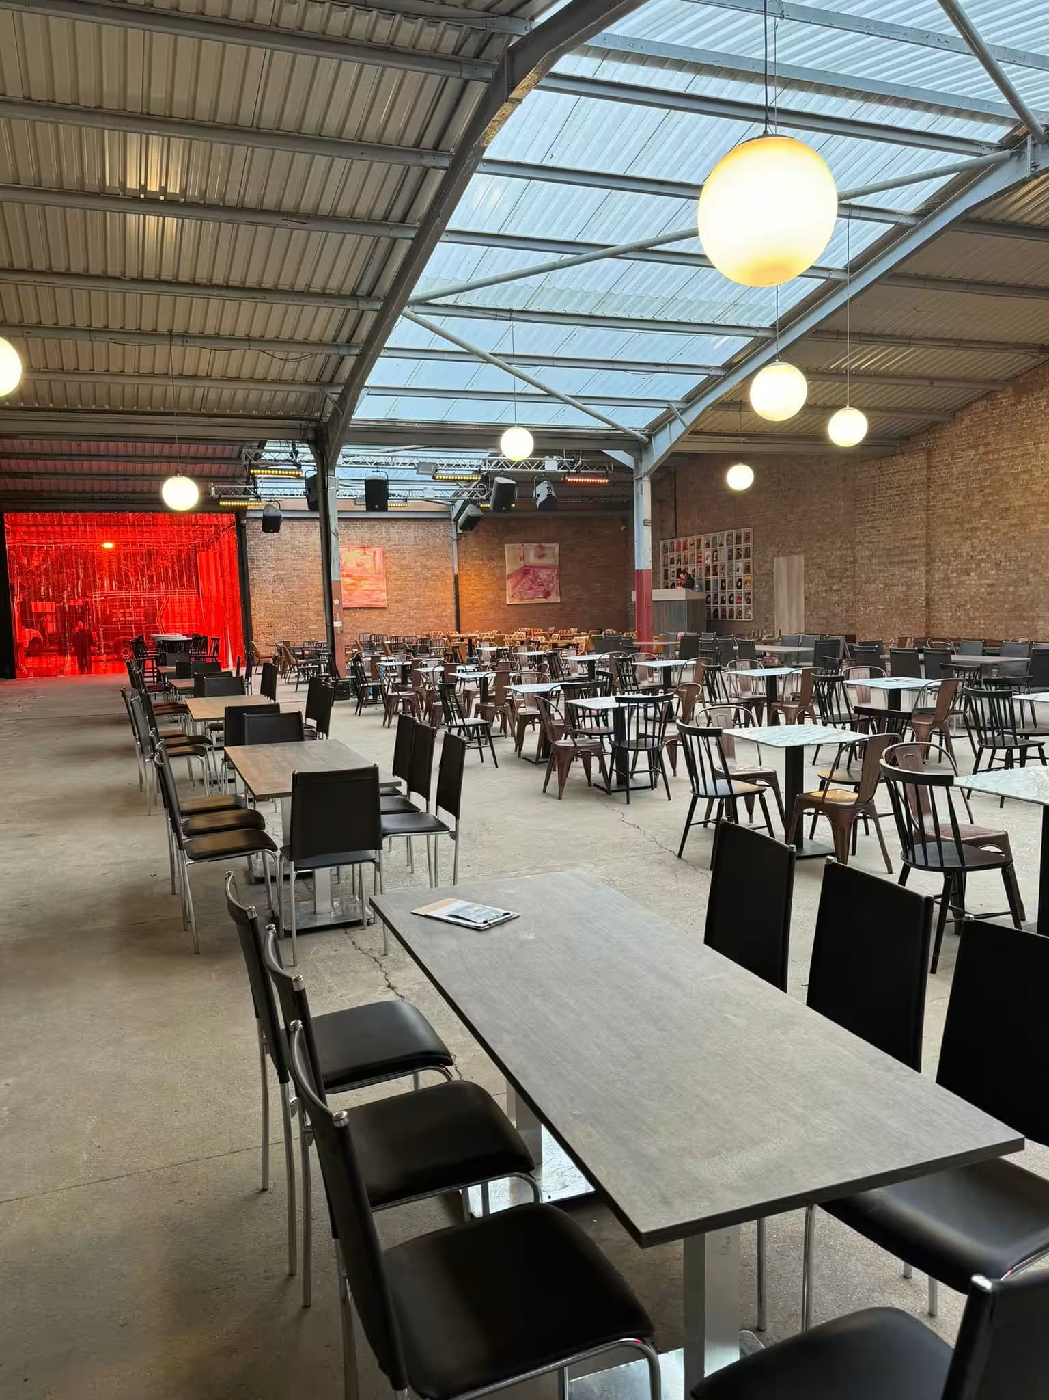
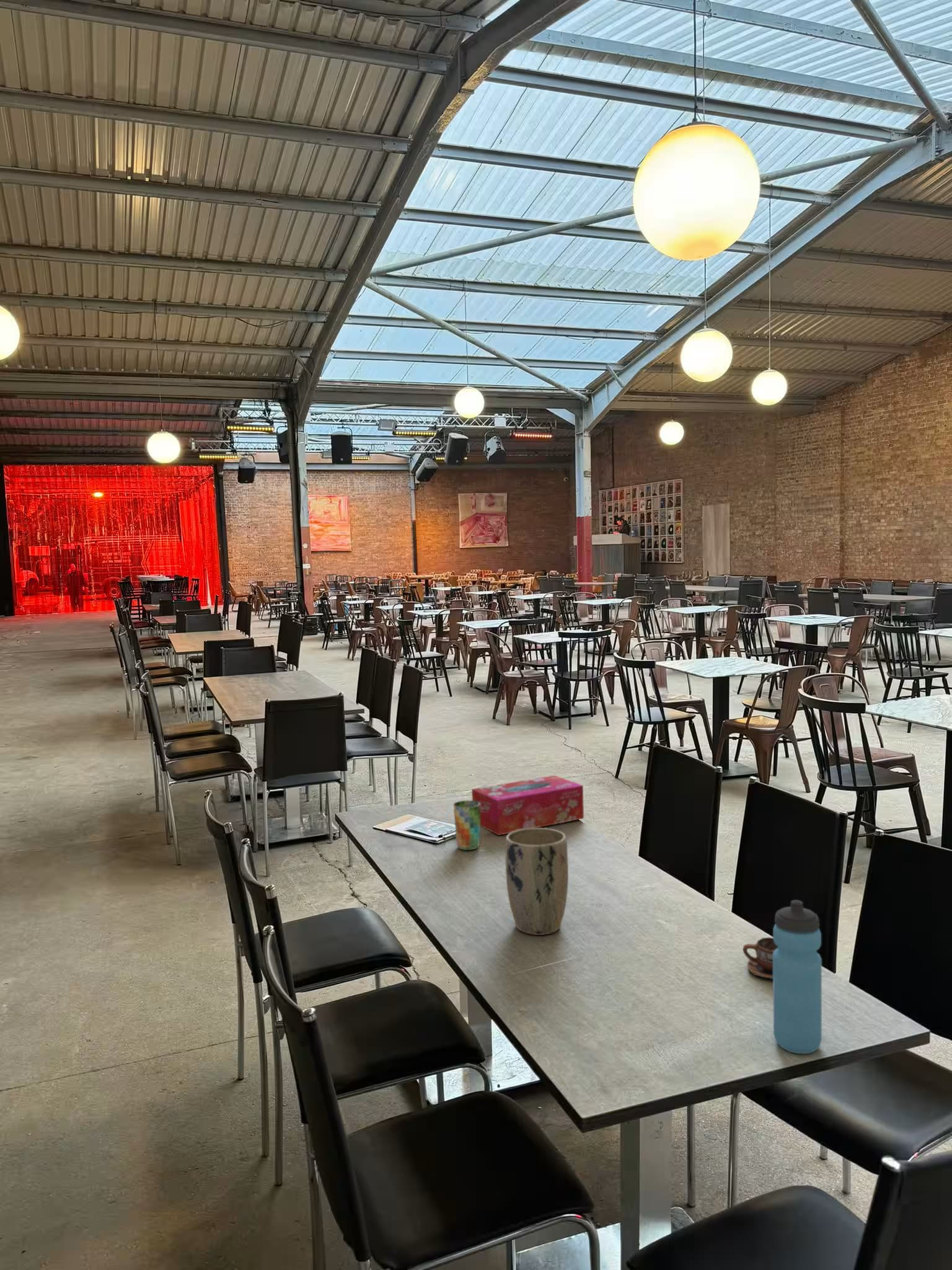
+ cup [452,800,480,851]
+ water bottle [772,899,822,1054]
+ cup [743,937,778,980]
+ plant pot [505,827,569,936]
+ tissue box [471,775,584,836]
